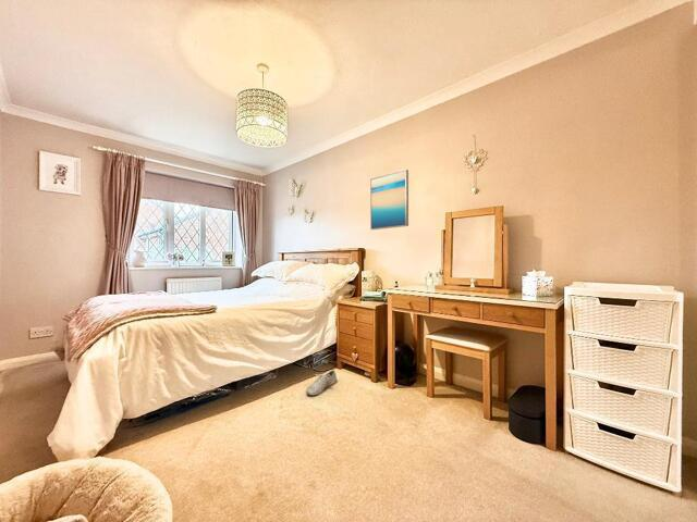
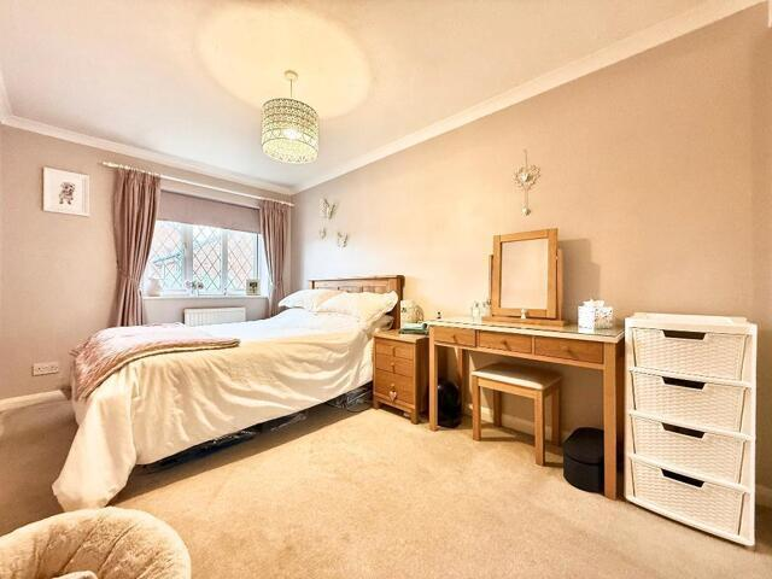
- wall art [369,169,409,231]
- shoe [305,369,338,397]
